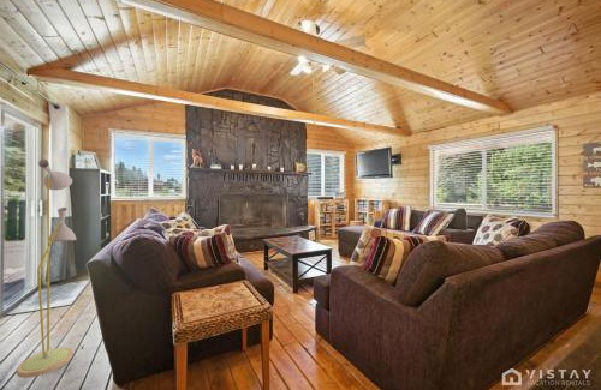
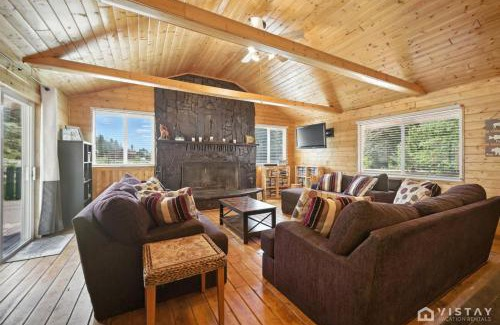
- floor lamp [16,158,77,379]
